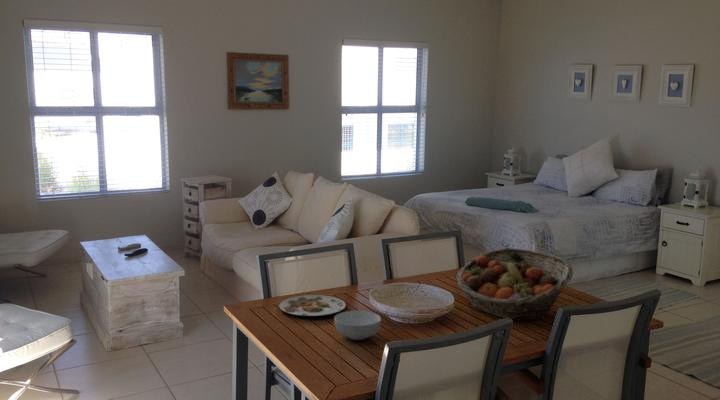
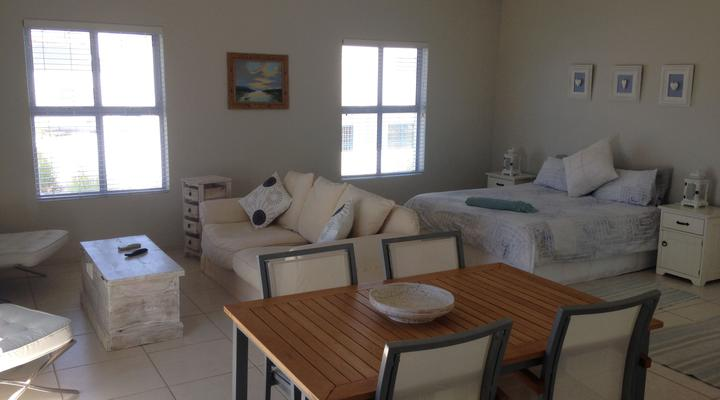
- plate [278,294,347,317]
- cereal bowl [333,310,382,341]
- fruit basket [455,247,574,321]
